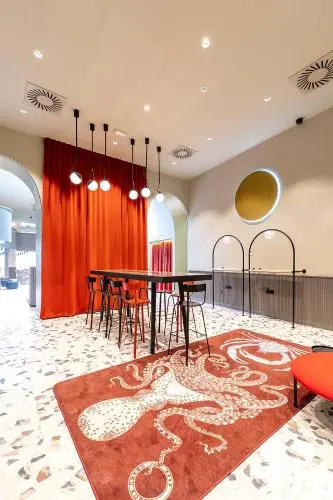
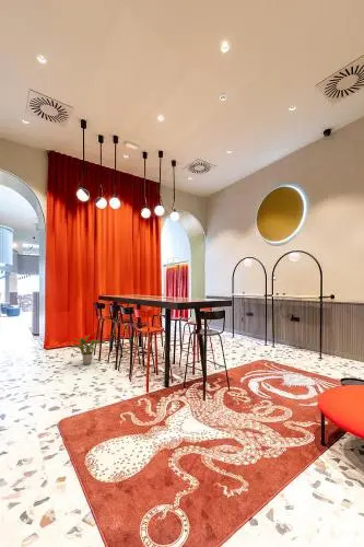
+ potted plant [67,334,105,365]
